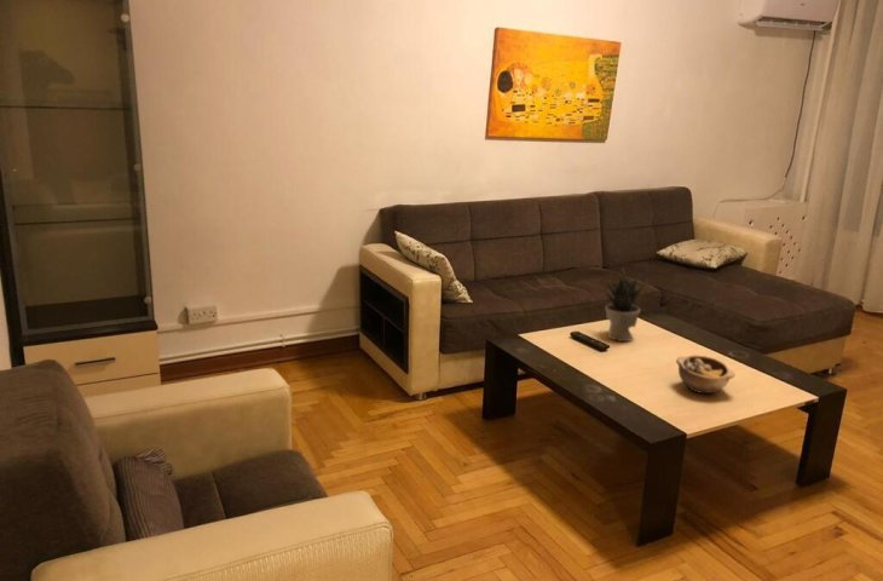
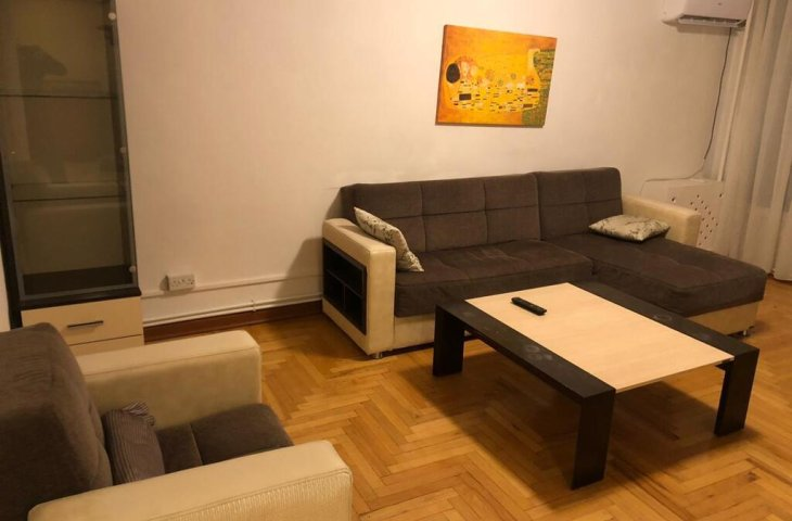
- bowl [675,353,737,395]
- potted plant [596,266,648,343]
